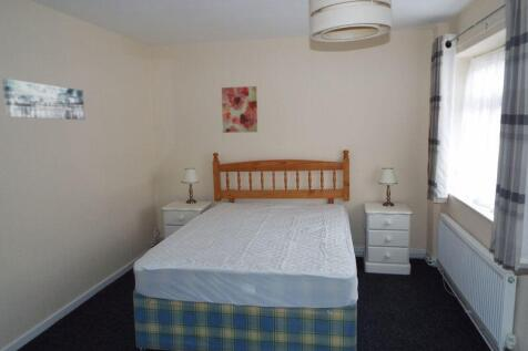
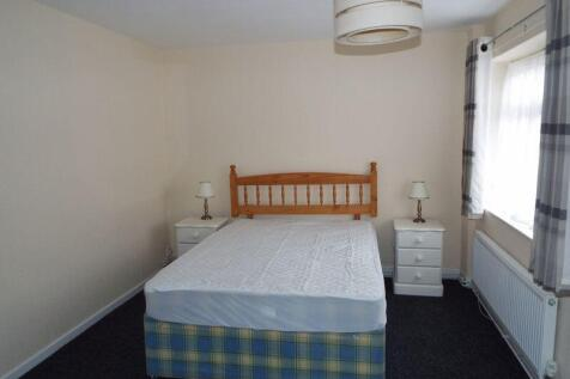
- wall art [1,78,85,121]
- wall art [221,85,258,134]
